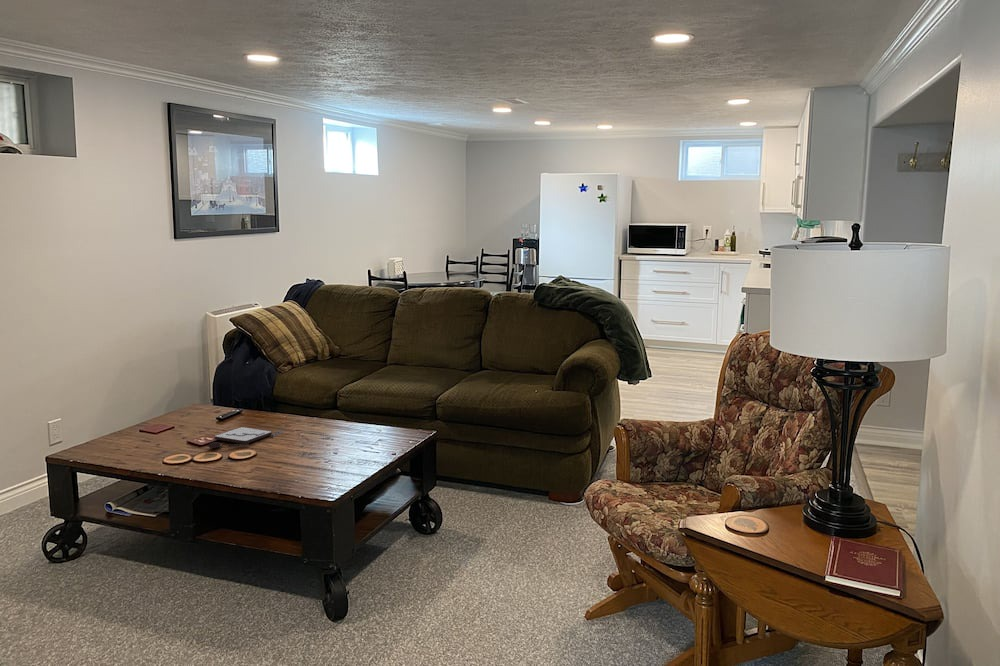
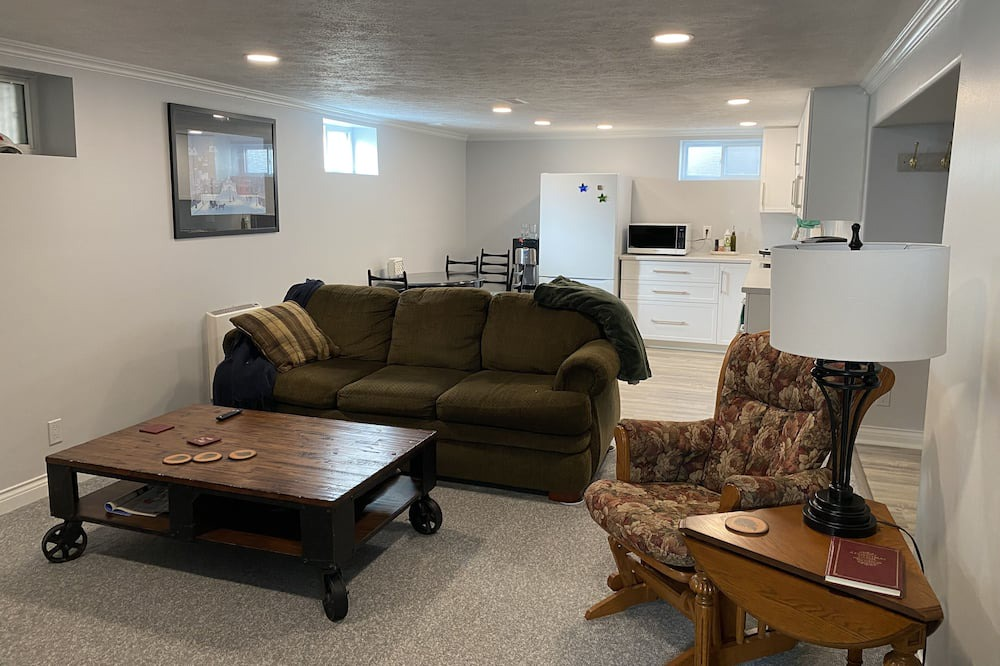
- board game [207,426,284,449]
